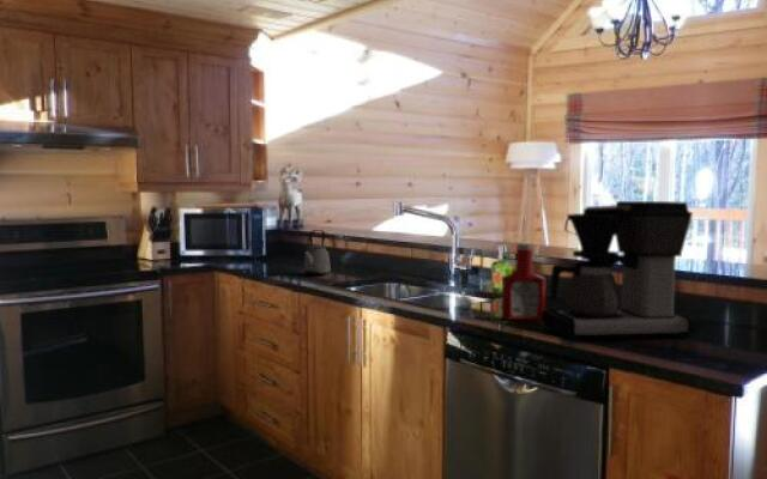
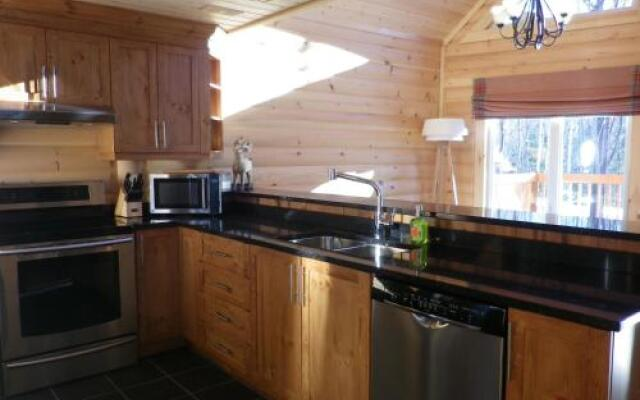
- kettle [303,229,332,277]
- soap bottle [501,243,546,321]
- coffee maker [540,200,697,342]
